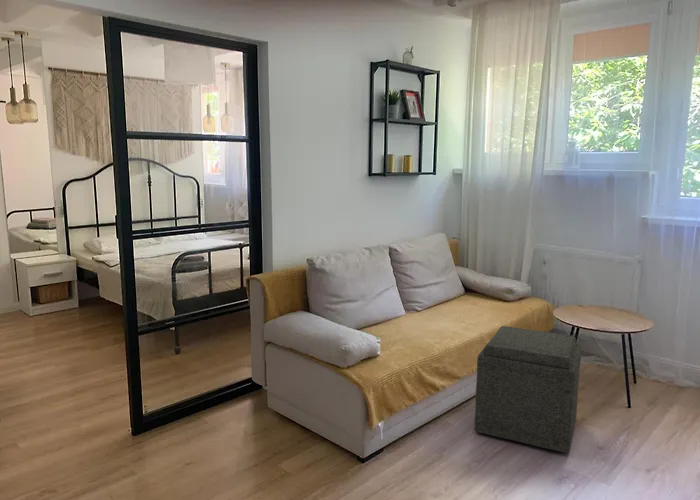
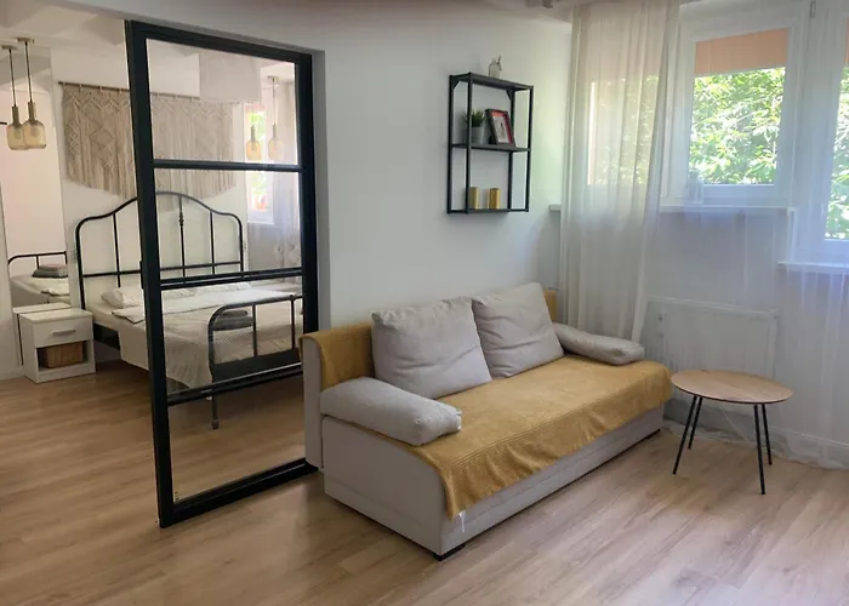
- ottoman [473,325,582,454]
